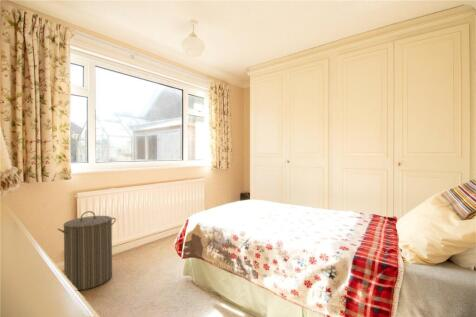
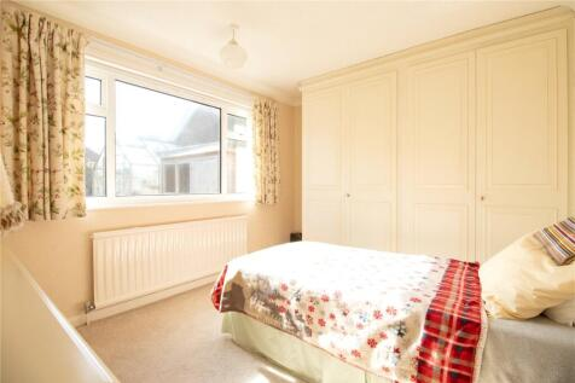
- laundry hamper [57,210,117,291]
